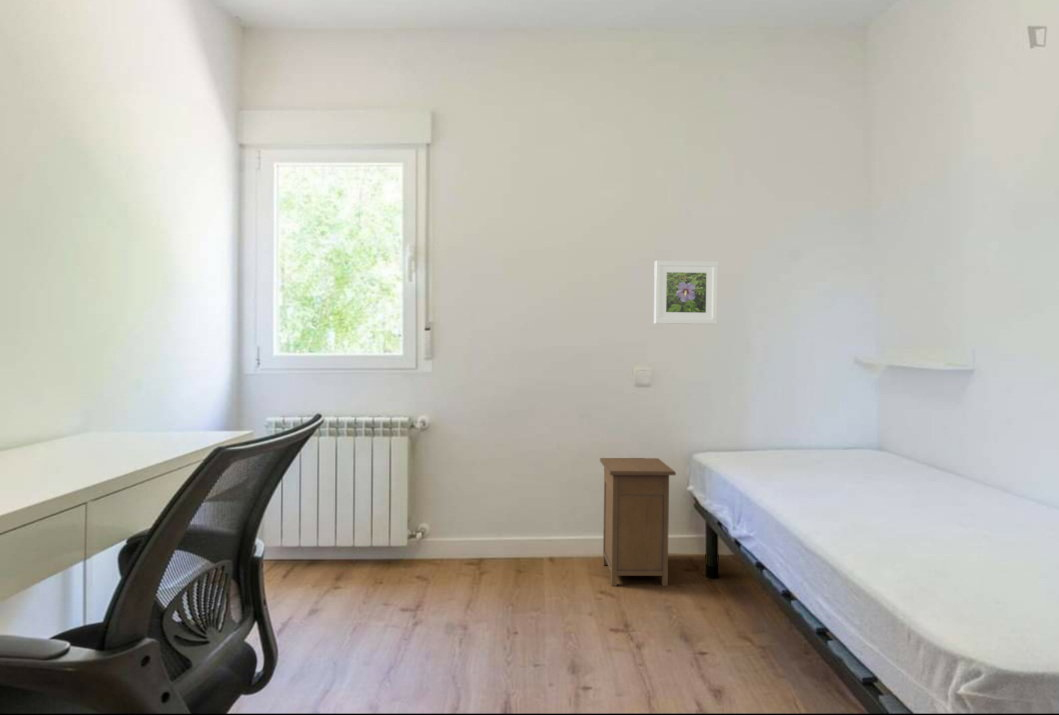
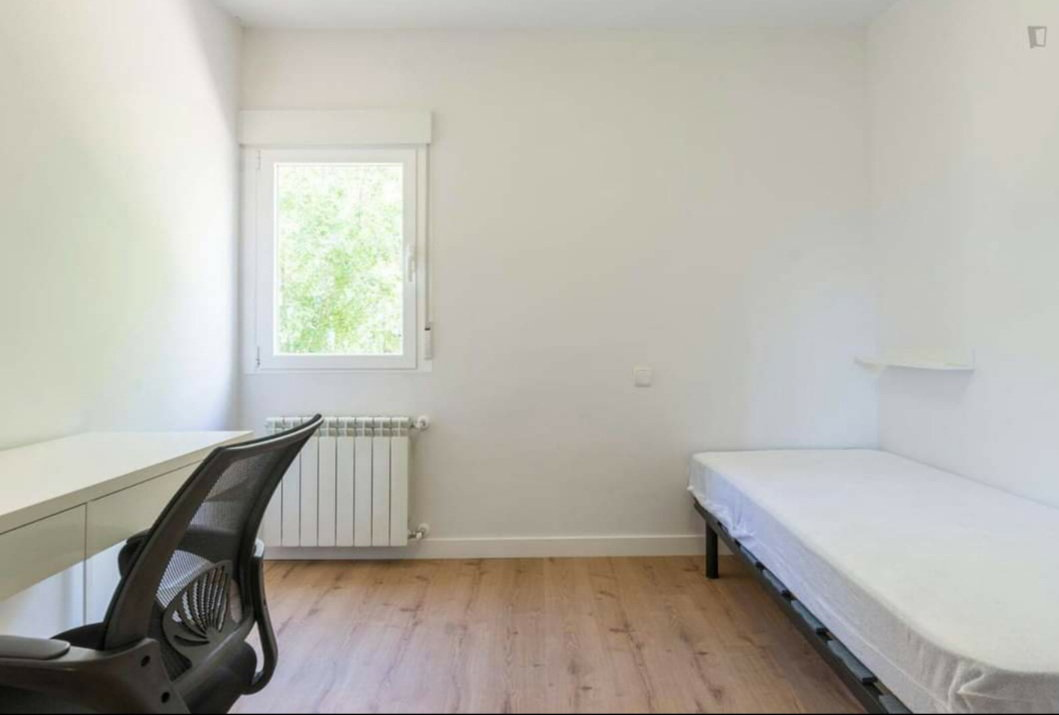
- nightstand [599,457,677,587]
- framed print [653,260,719,325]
